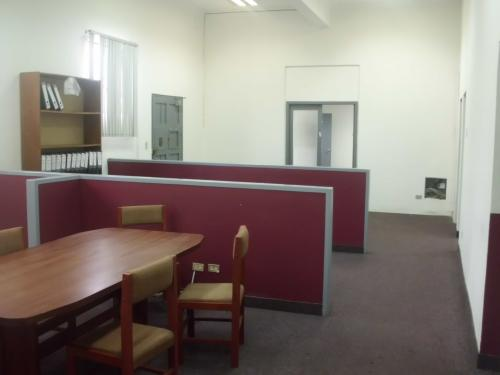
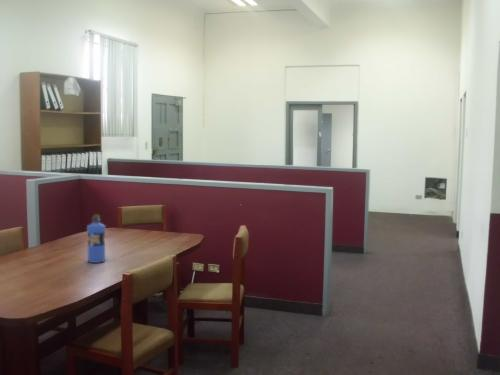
+ water bottle [86,213,106,264]
